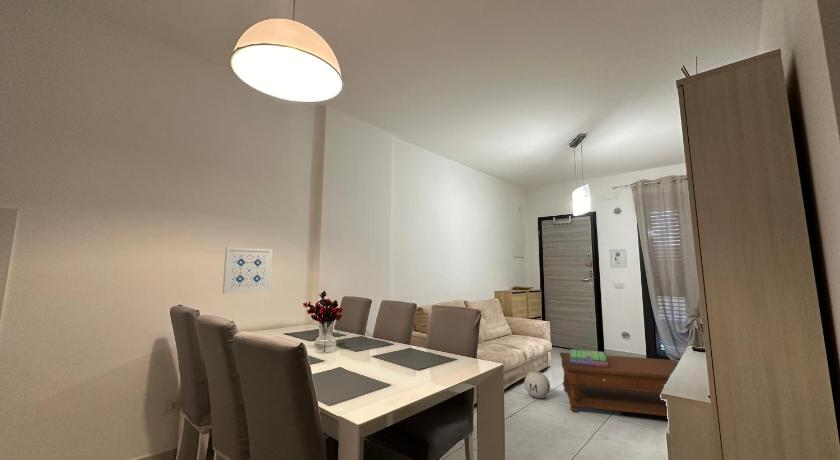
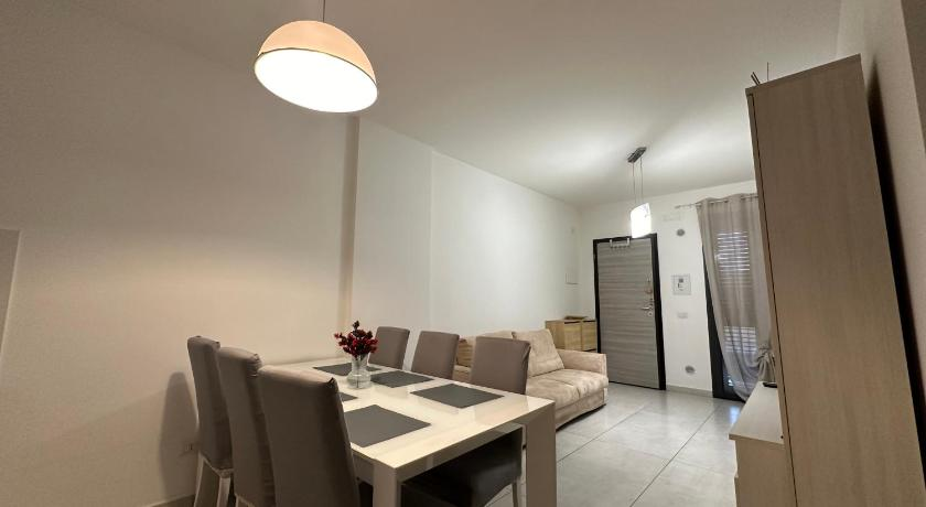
- coffee table [558,351,679,417]
- stack of books [570,348,608,367]
- ball [523,370,551,399]
- wall art [222,246,274,295]
